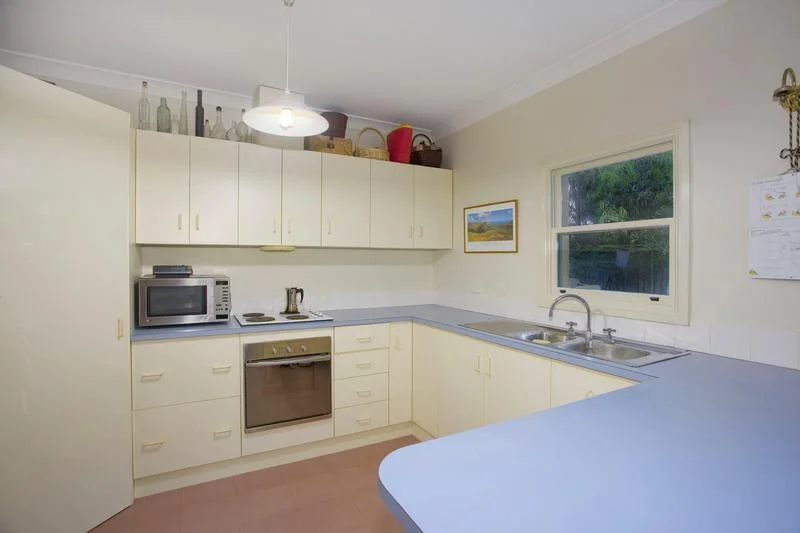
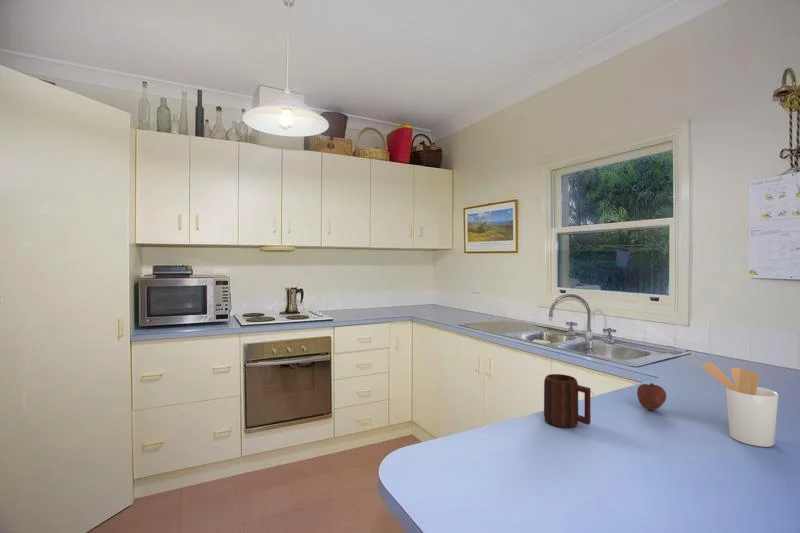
+ fruit [636,382,667,411]
+ mug [543,373,591,428]
+ utensil holder [700,361,779,448]
